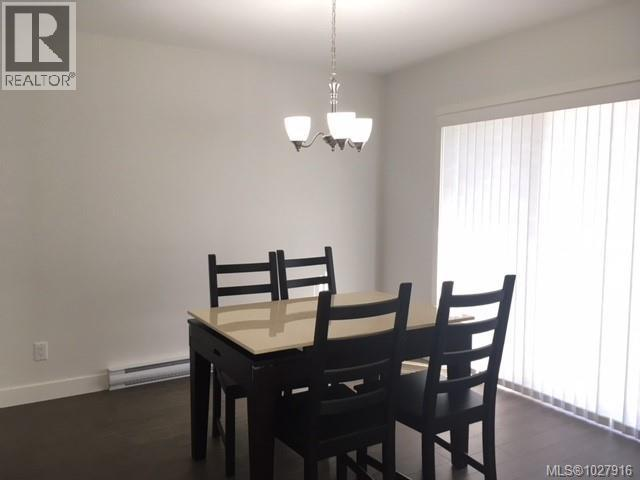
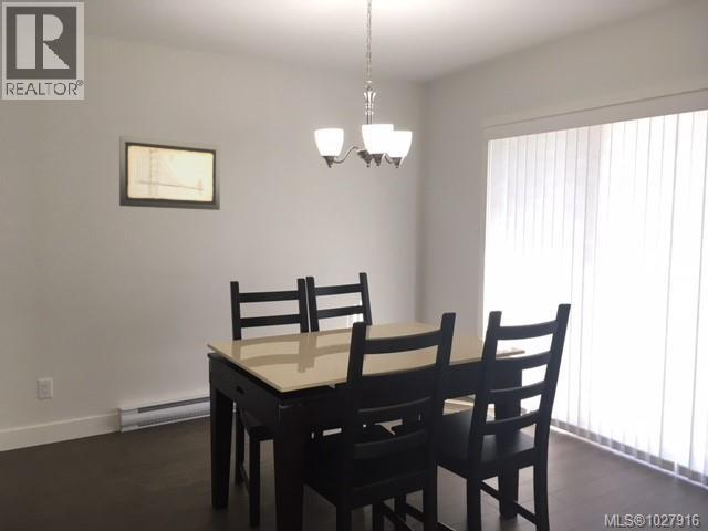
+ wall art [118,135,221,211]
